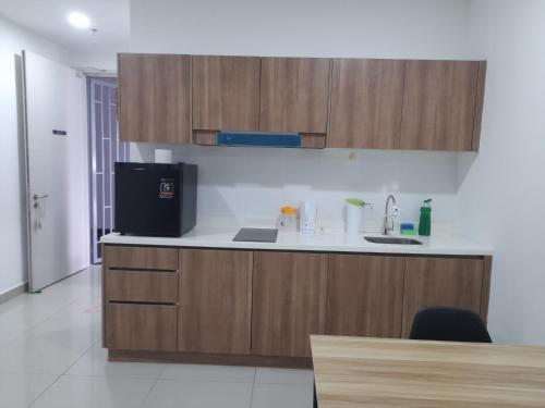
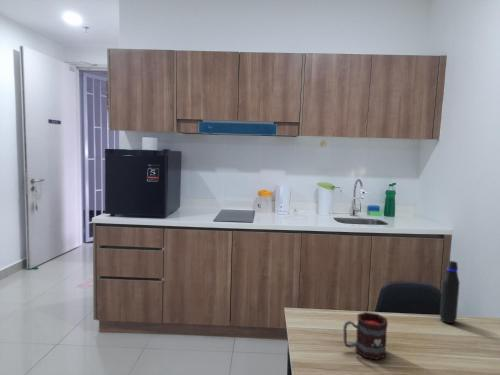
+ water bottle [439,260,461,324]
+ mug [342,311,389,361]
